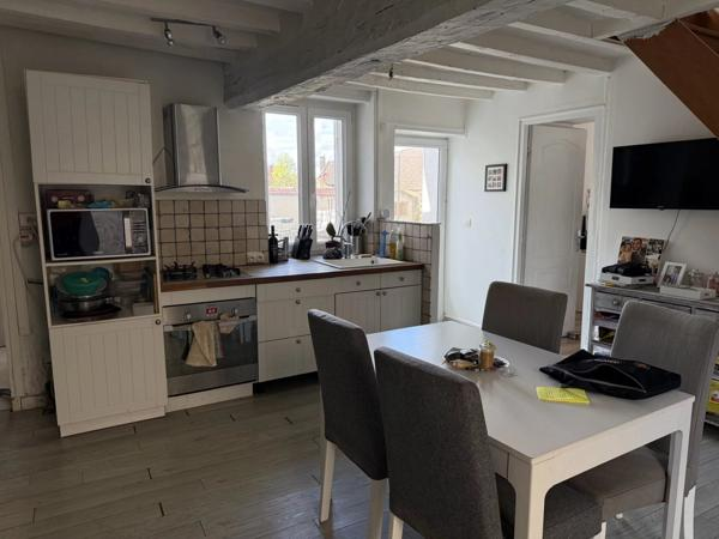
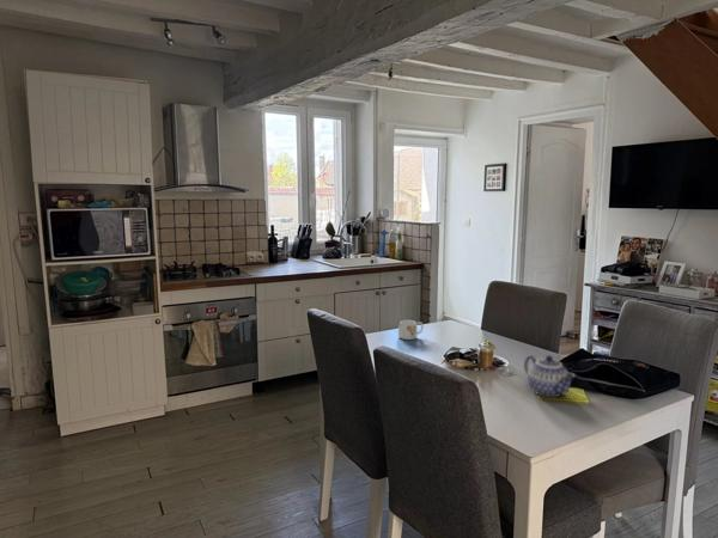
+ mug [397,319,425,341]
+ teapot [523,354,577,398]
